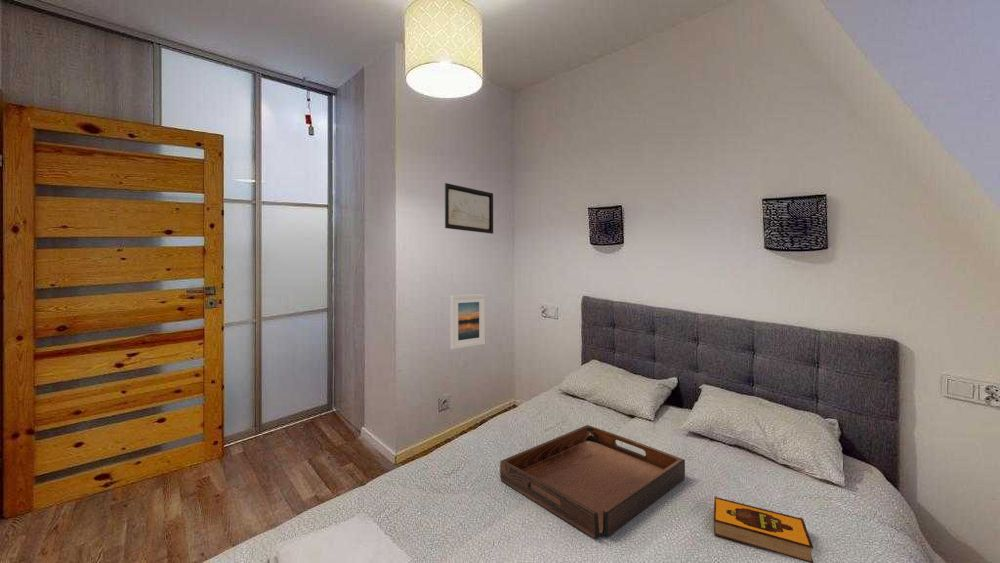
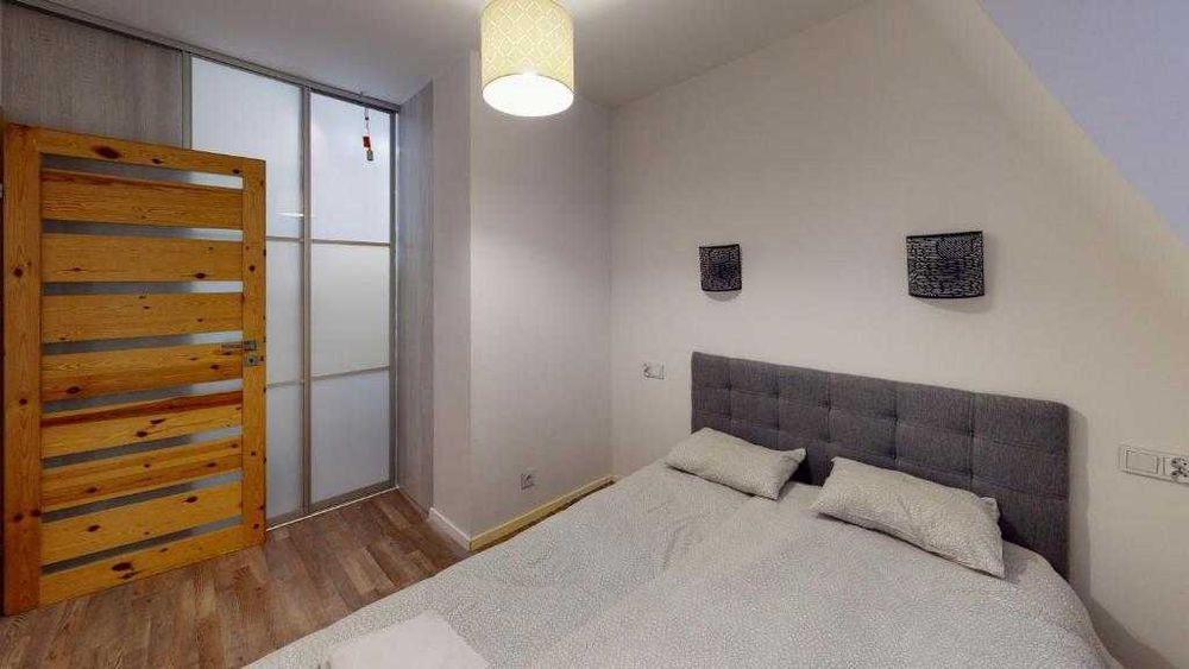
- hardback book [713,495,815,563]
- serving tray [499,424,686,540]
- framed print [449,293,486,350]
- wall art [444,182,494,235]
